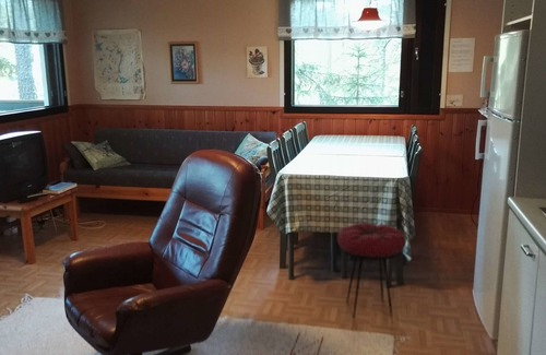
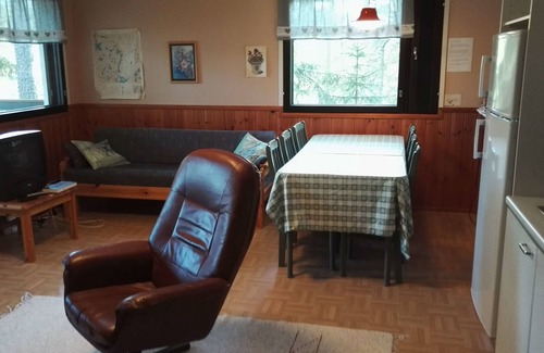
- stool [336,222,407,319]
